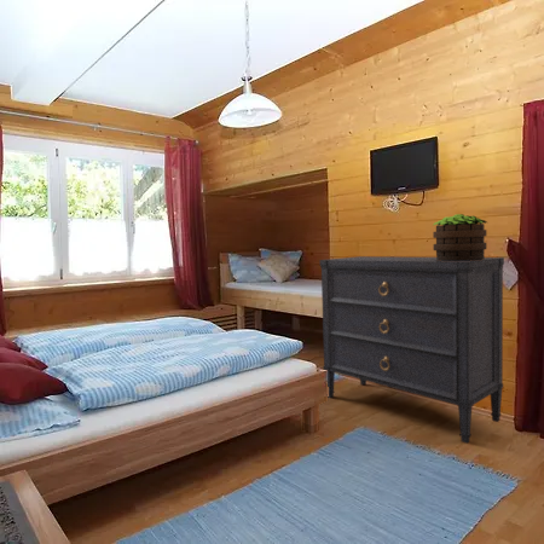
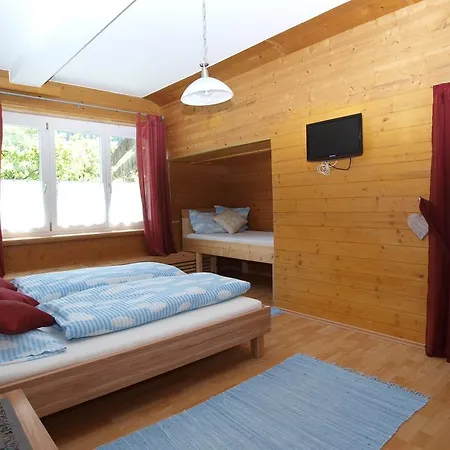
- dresser [318,255,505,445]
- potted plant [432,213,490,261]
